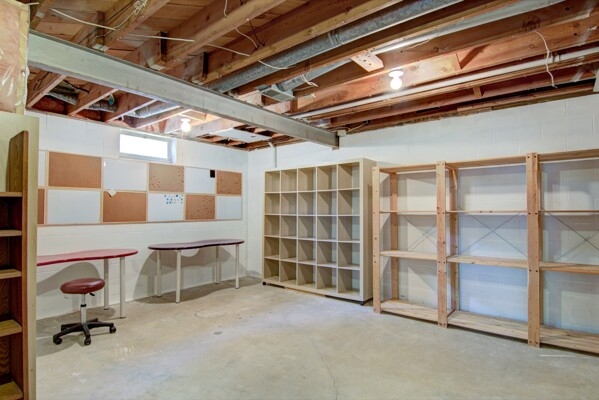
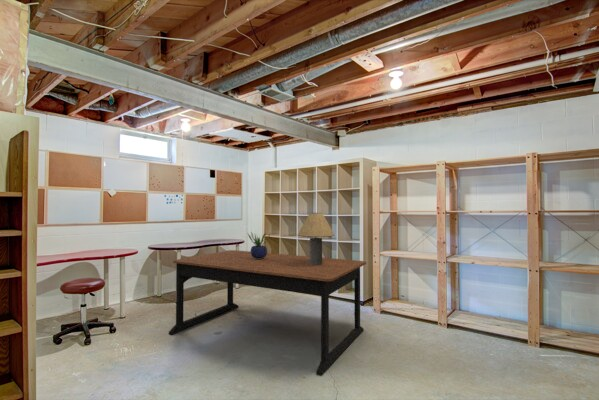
+ table lamp [297,212,335,265]
+ dining table [168,249,367,377]
+ potted plant [247,231,271,259]
